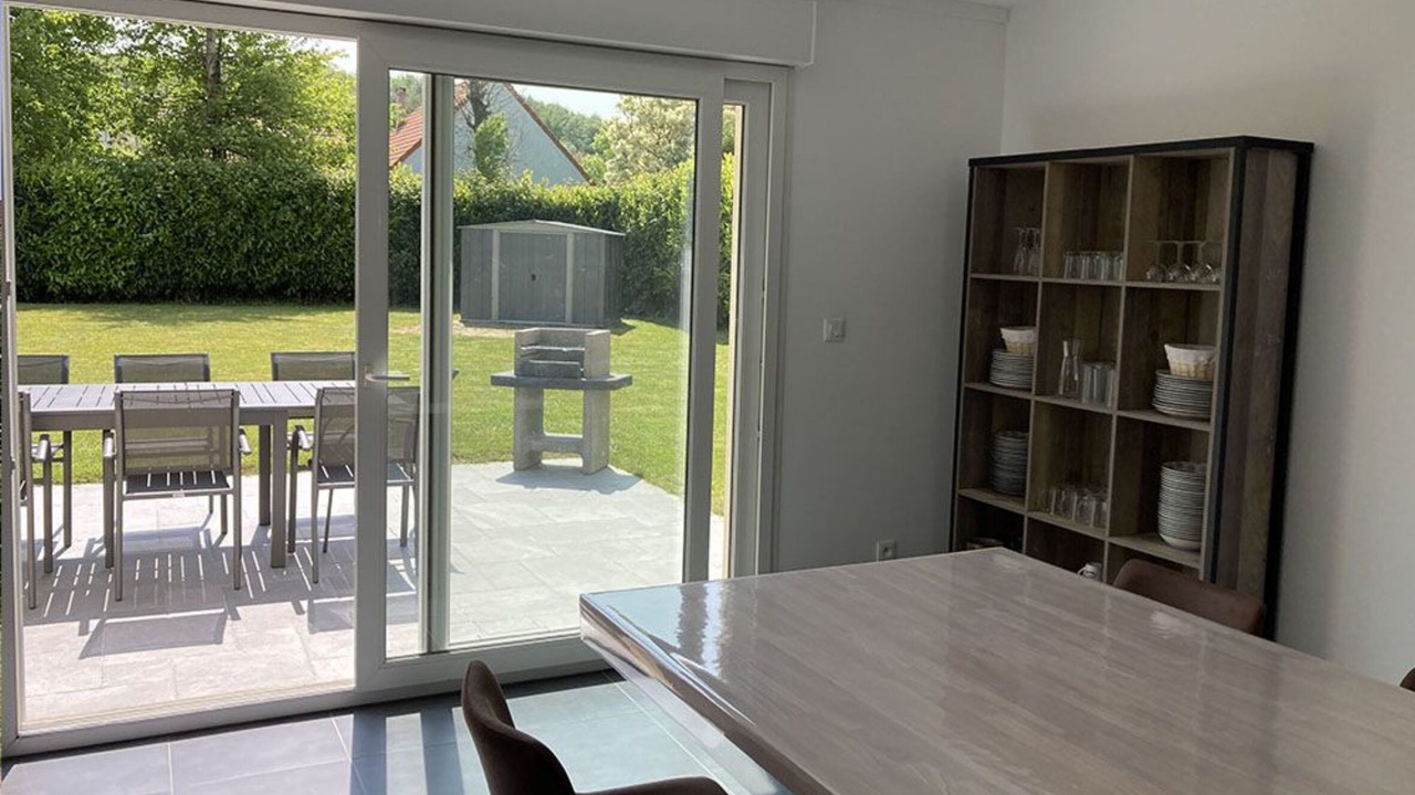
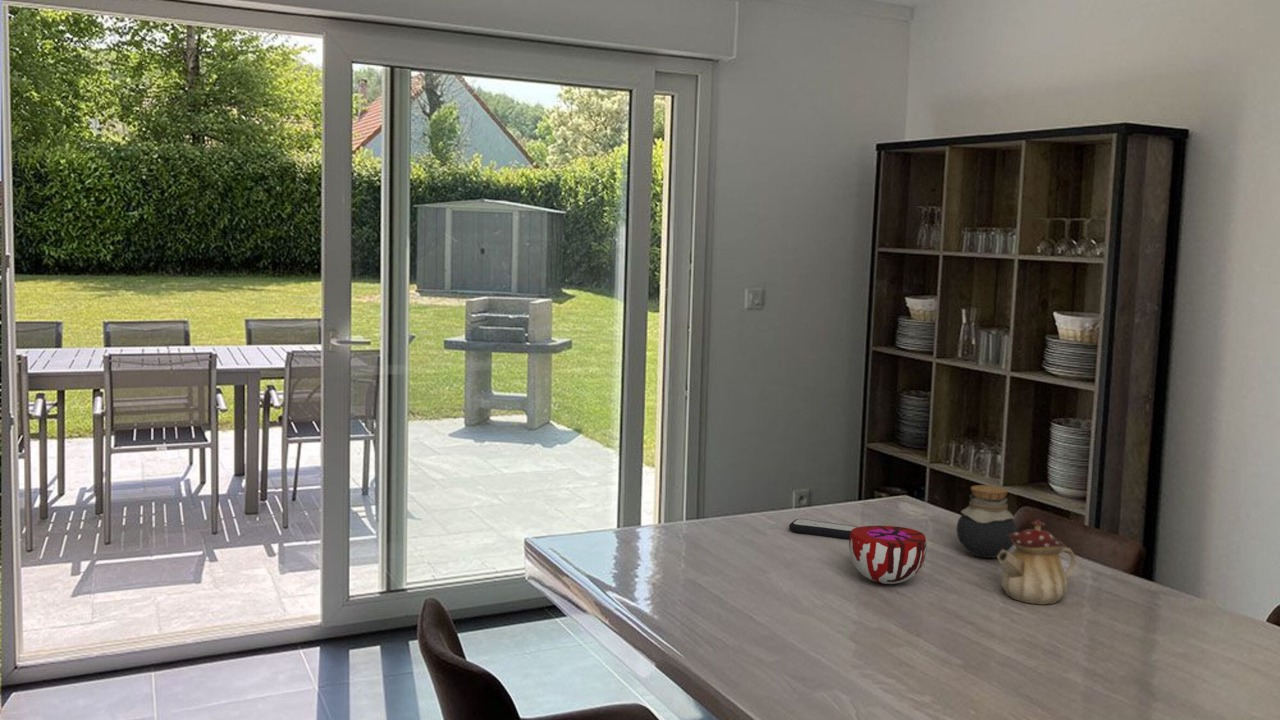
+ remote control [788,518,858,540]
+ teapot [996,519,1077,605]
+ jar [955,484,1018,559]
+ decorative bowl [848,525,928,585]
